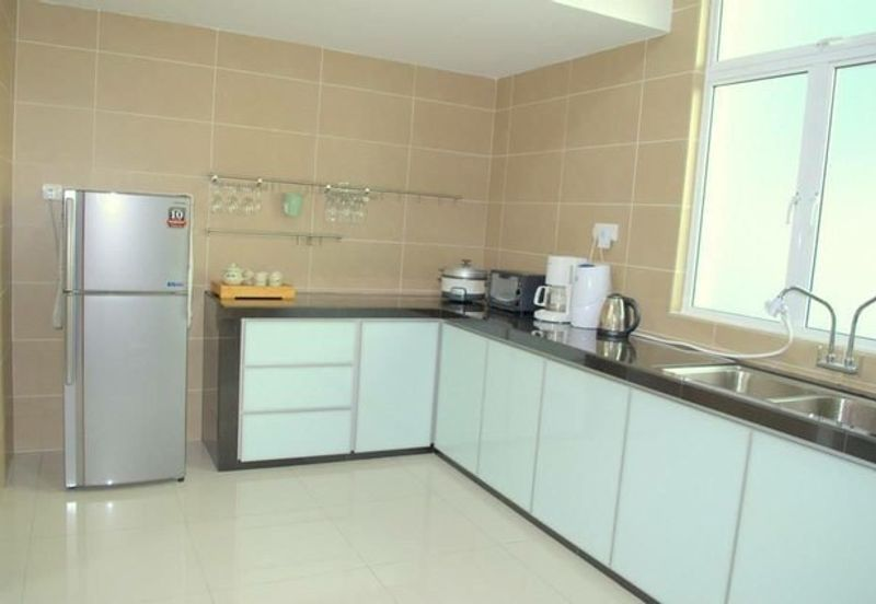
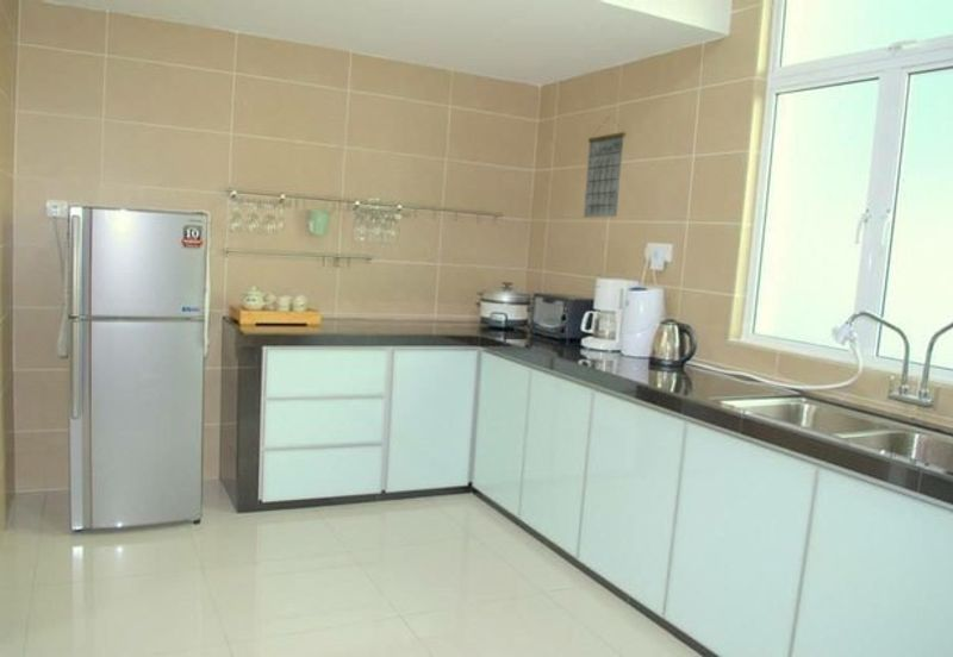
+ calendar [583,118,627,219]
